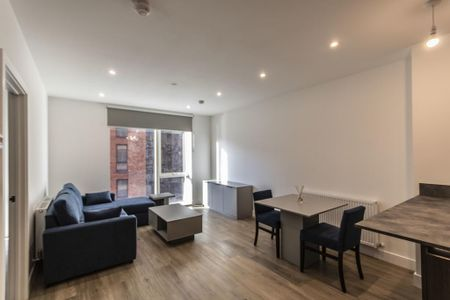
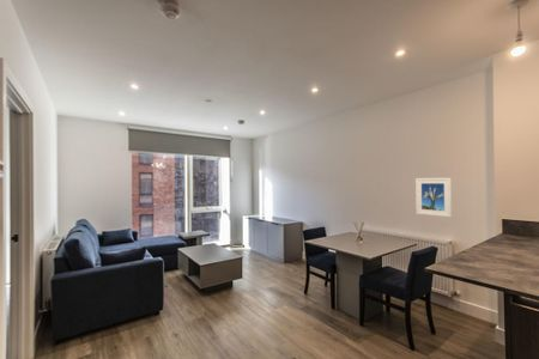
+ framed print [414,177,453,218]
